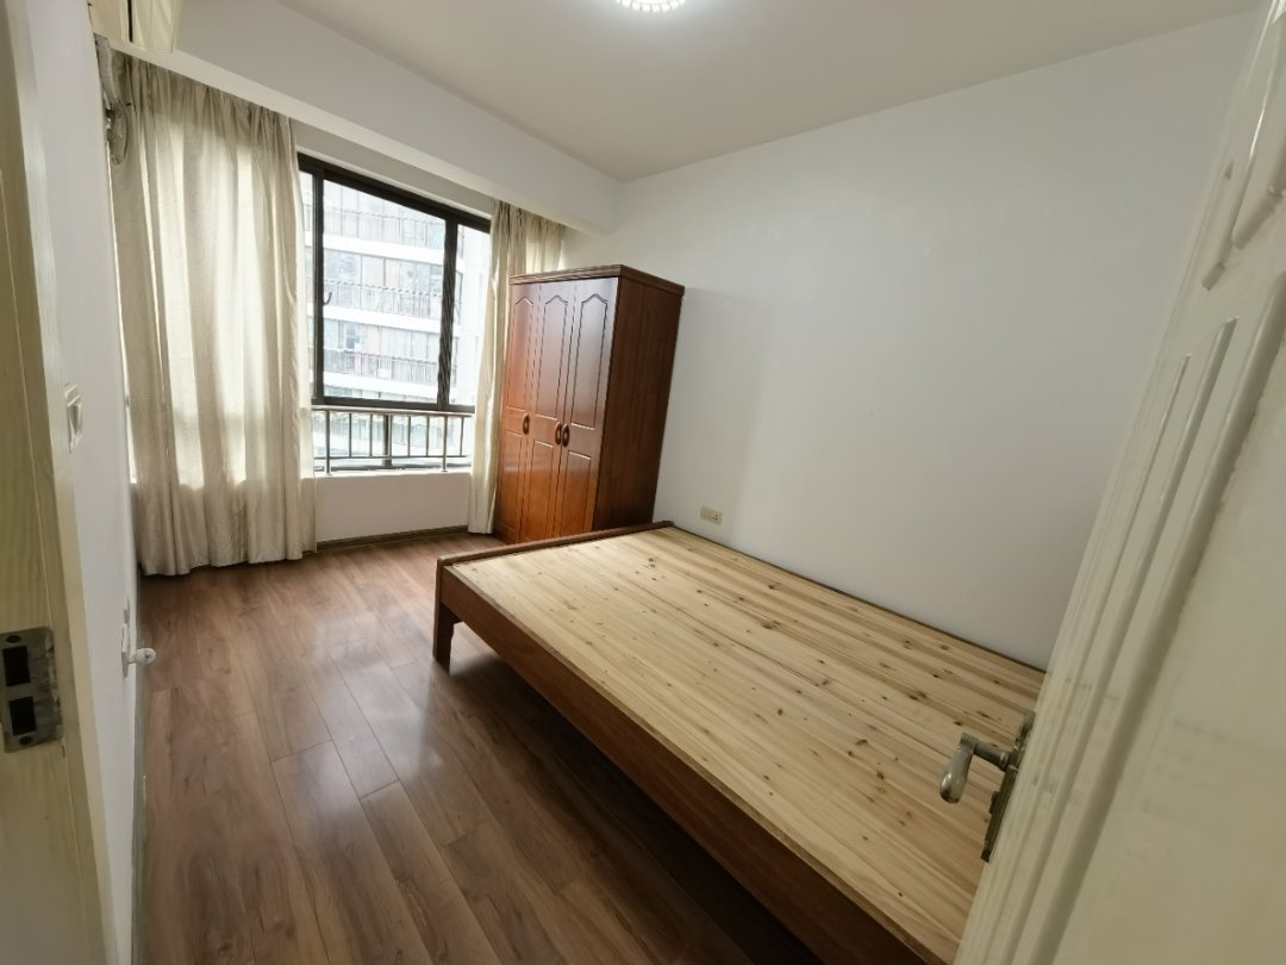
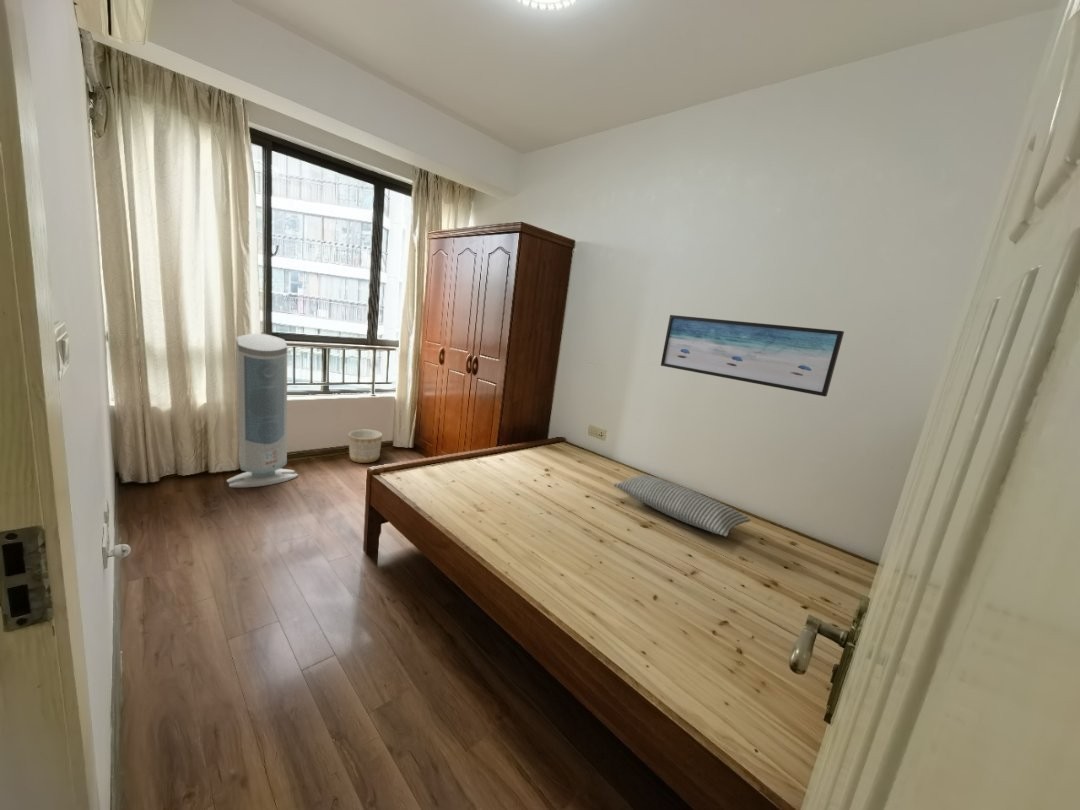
+ wall art [660,314,845,397]
+ planter [347,429,383,464]
+ air purifier [226,333,299,488]
+ pillow [612,473,752,537]
